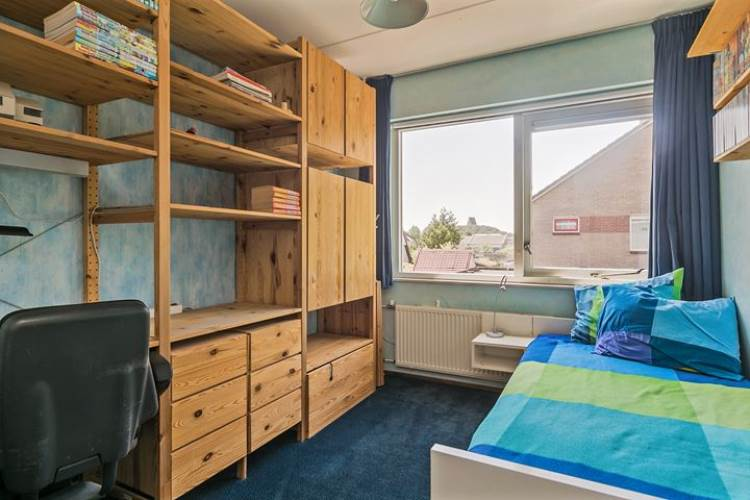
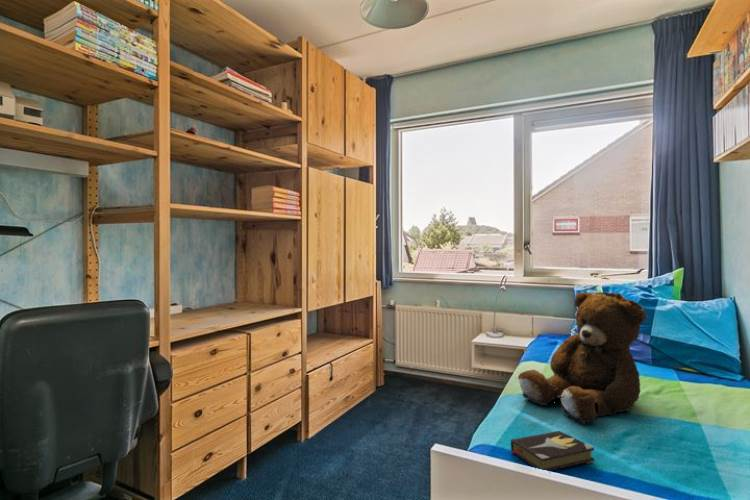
+ hardback book [510,430,596,472]
+ teddy bear [514,291,649,424]
